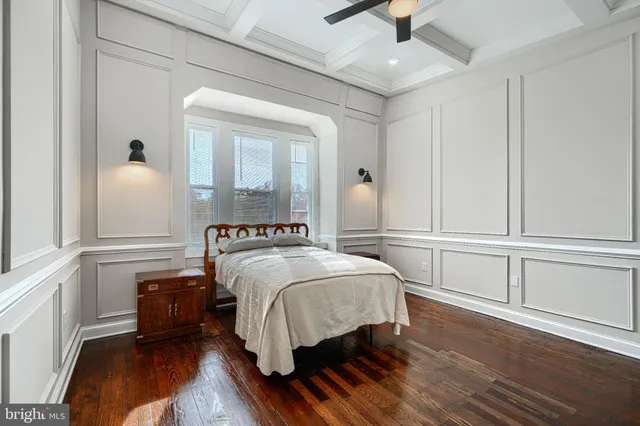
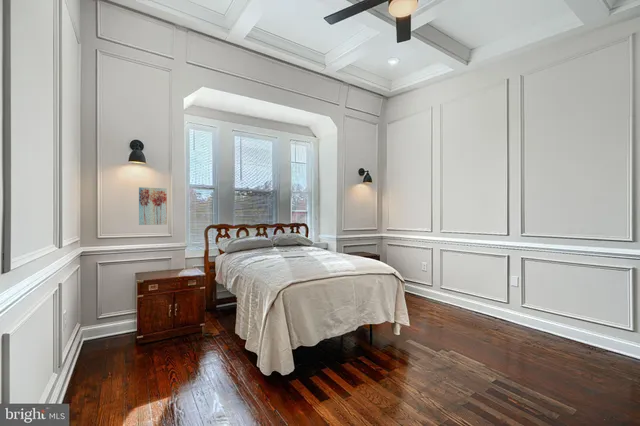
+ wall art [138,186,168,226]
